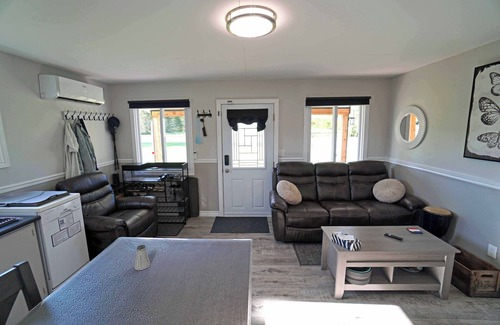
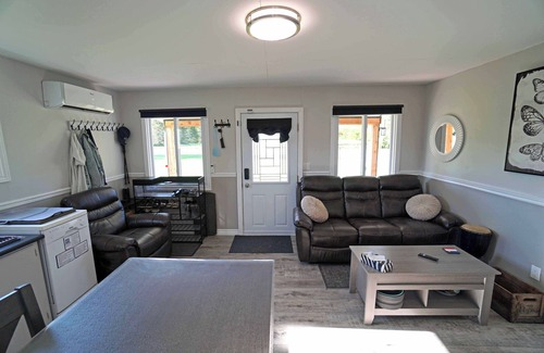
- saltshaker [133,244,152,271]
